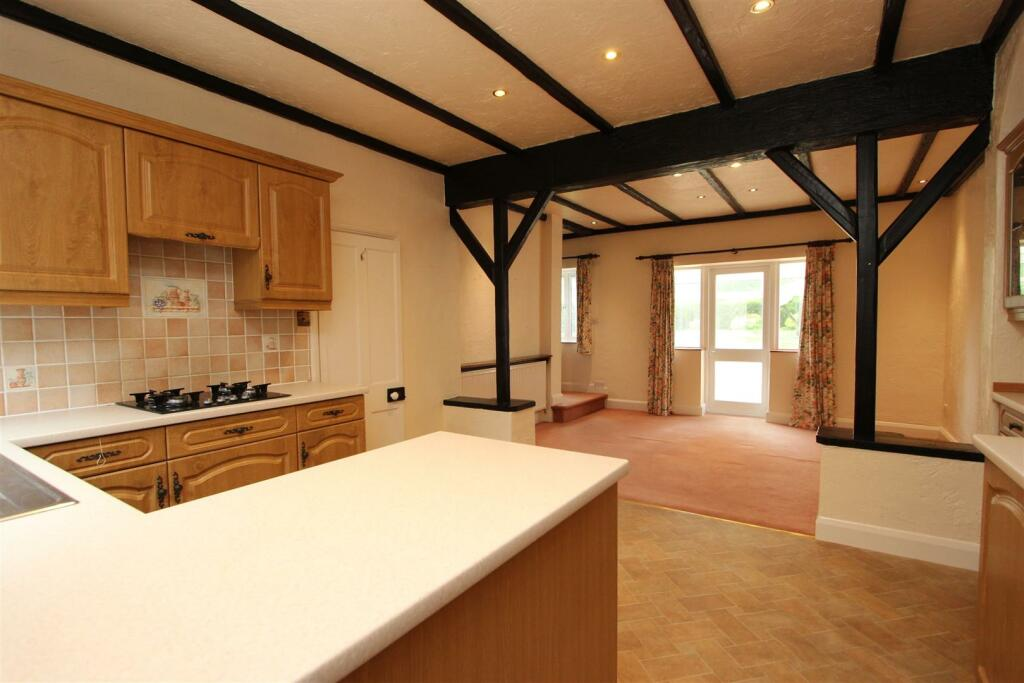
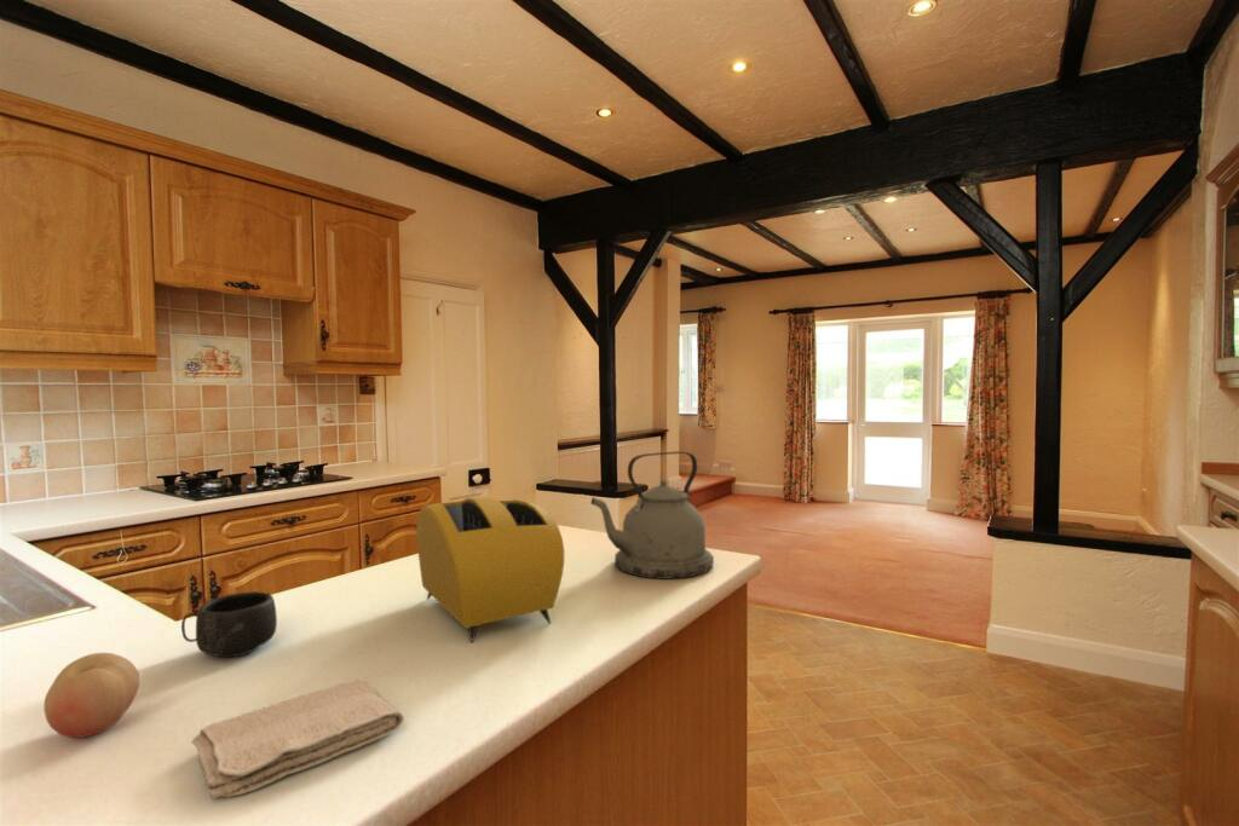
+ fruit [42,652,140,739]
+ toaster [415,496,565,645]
+ washcloth [190,678,405,799]
+ kettle [589,450,715,580]
+ mug [180,590,278,658]
